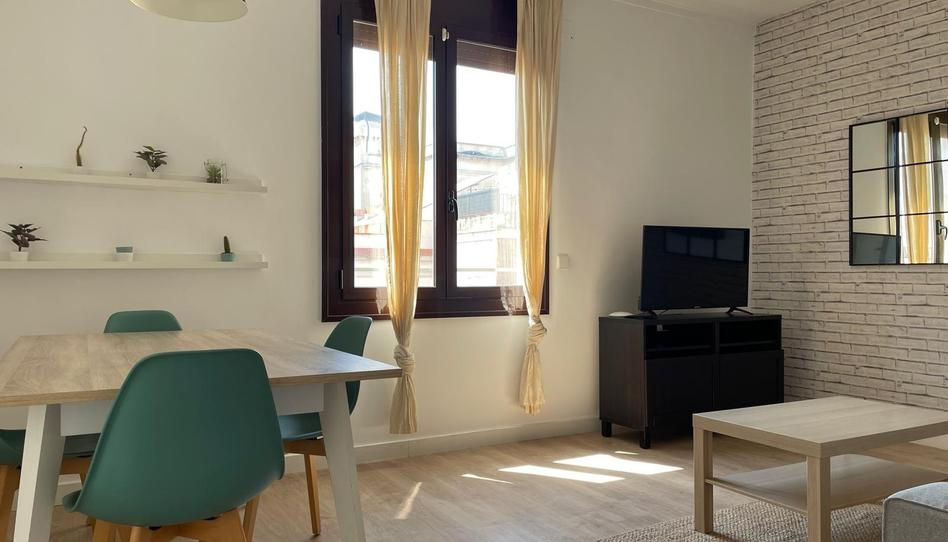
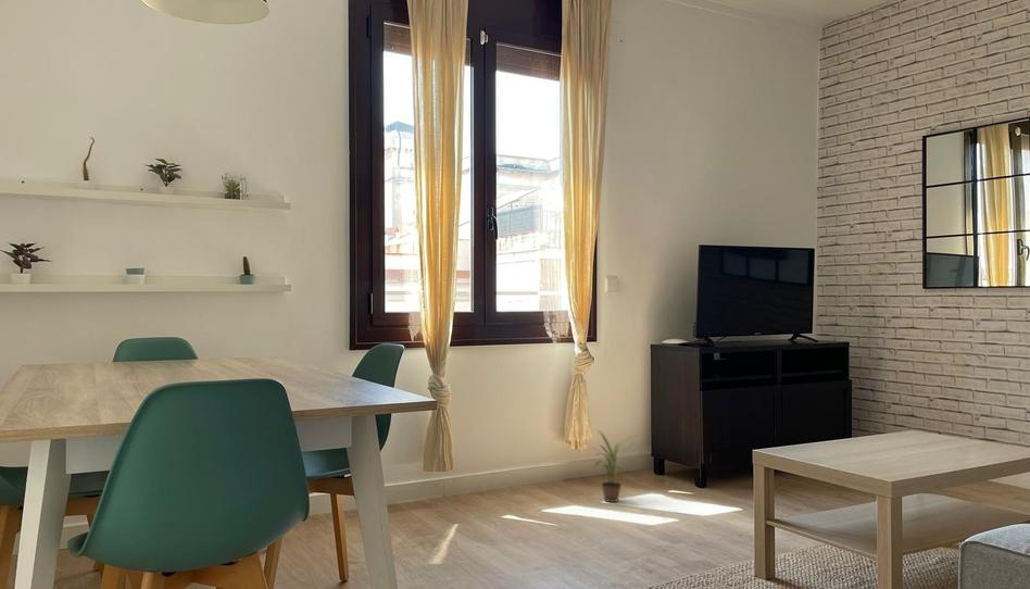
+ potted plant [588,429,641,503]
